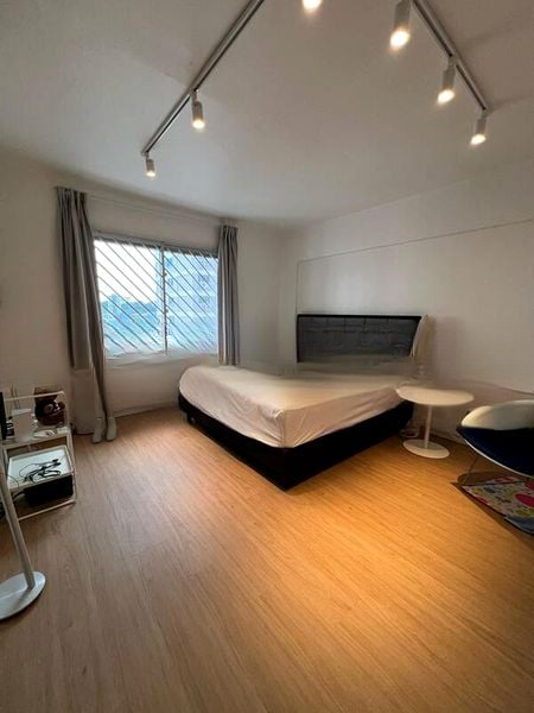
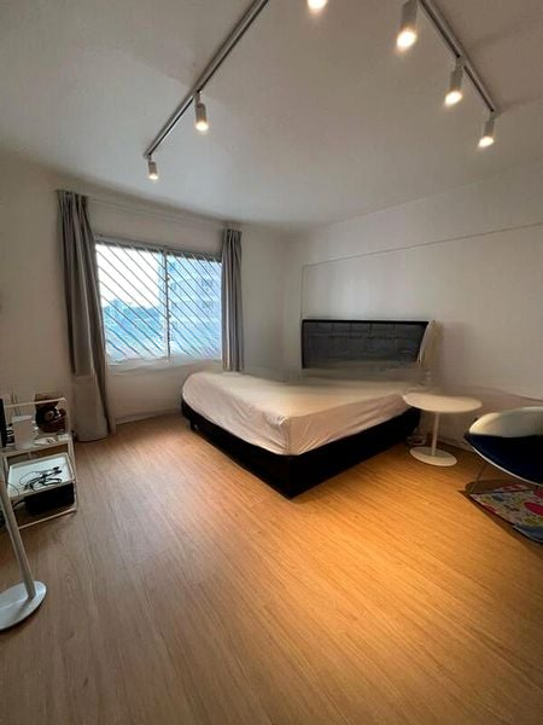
- boots [91,415,117,443]
